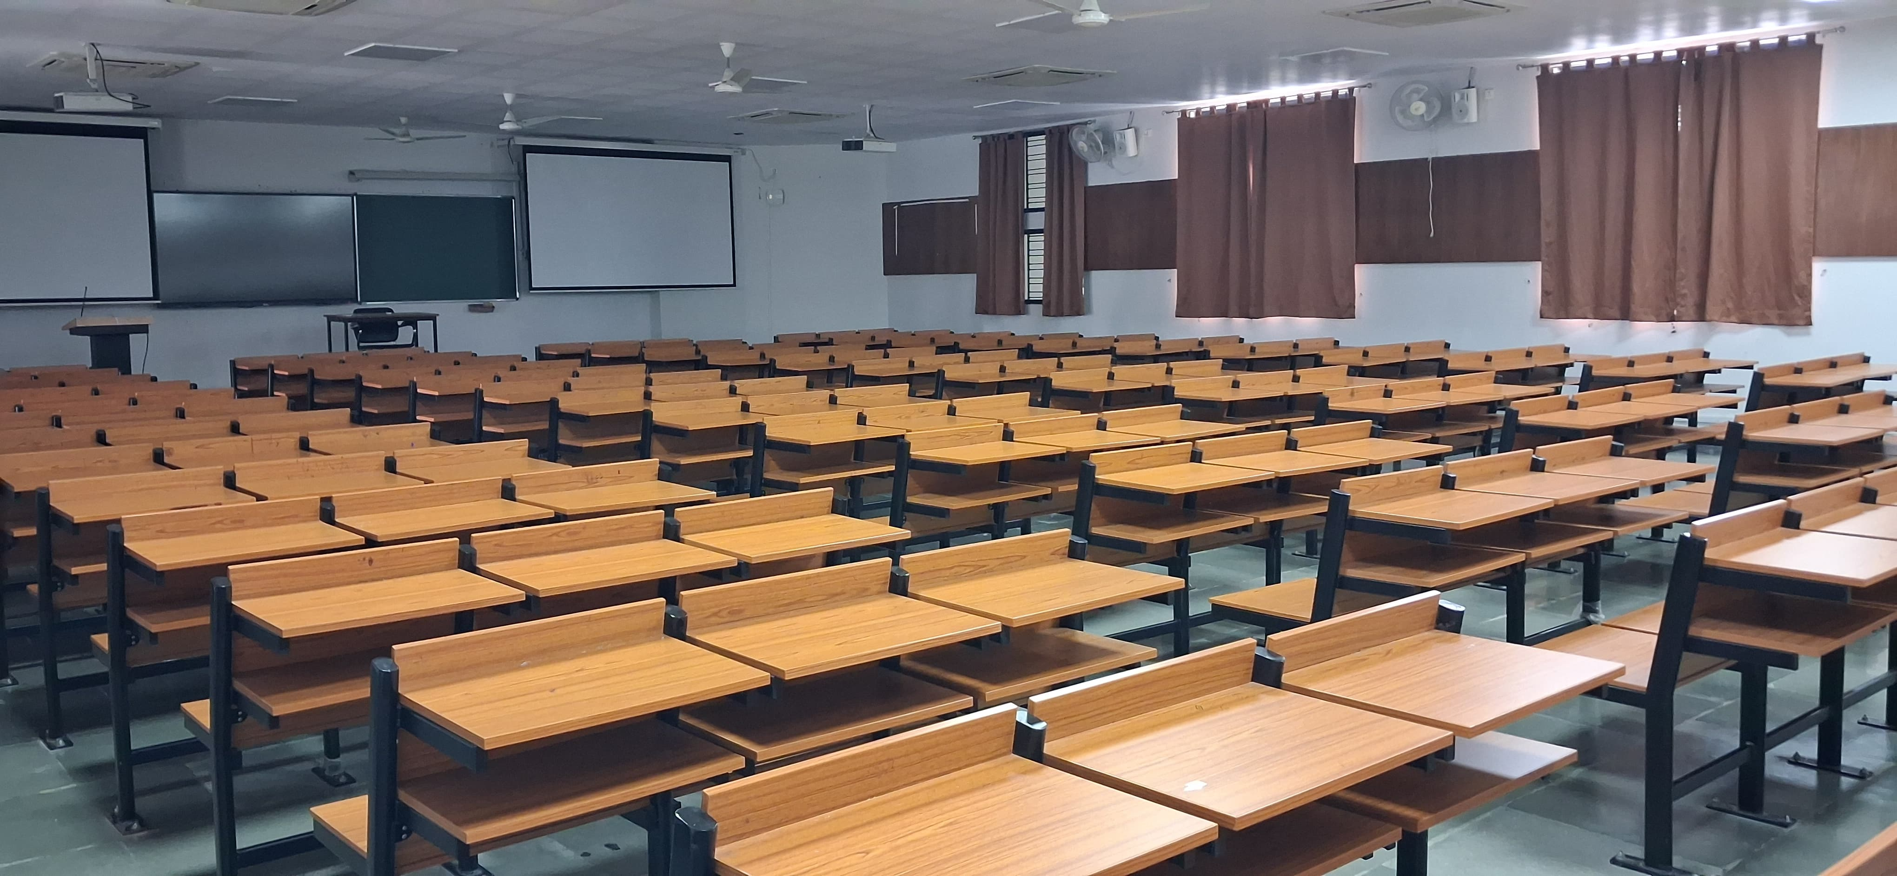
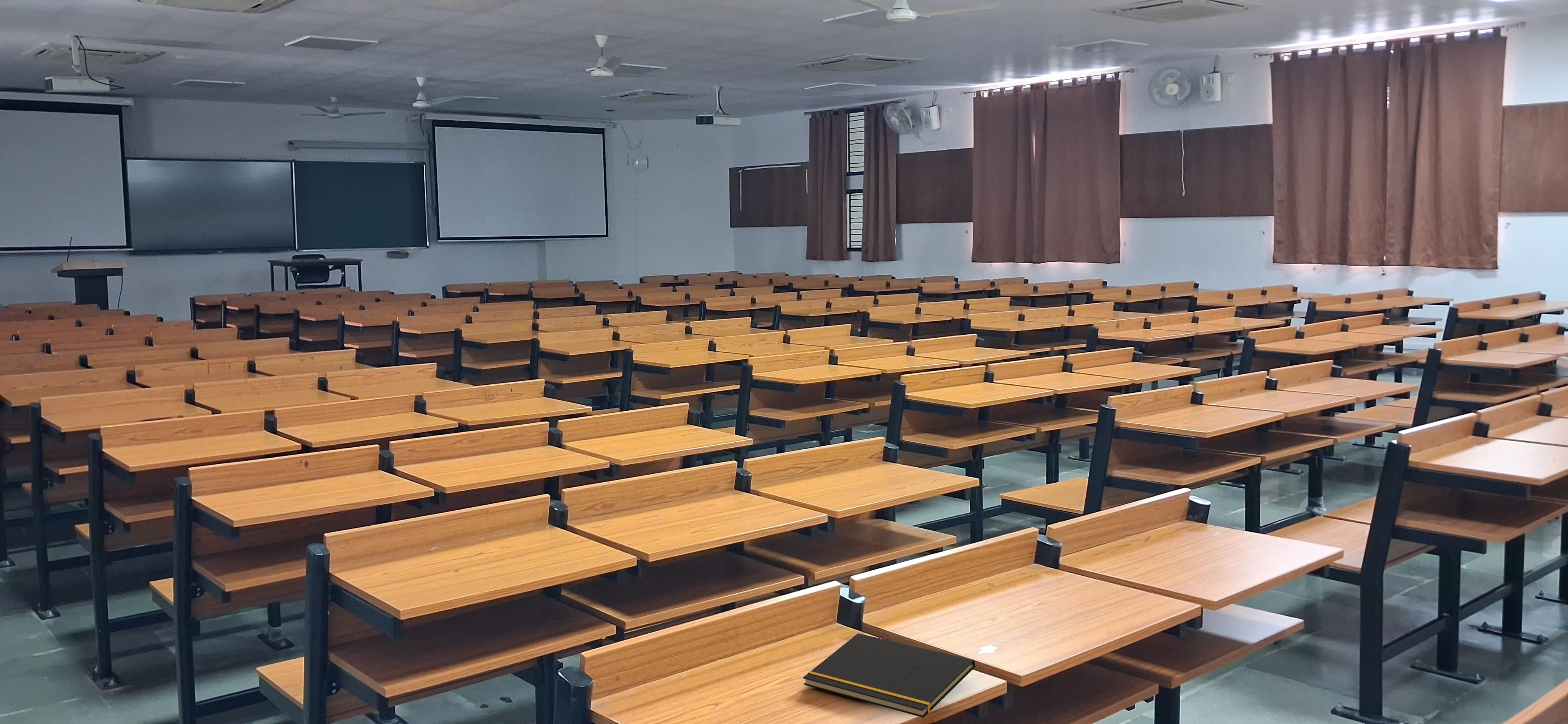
+ notepad [802,633,975,718]
